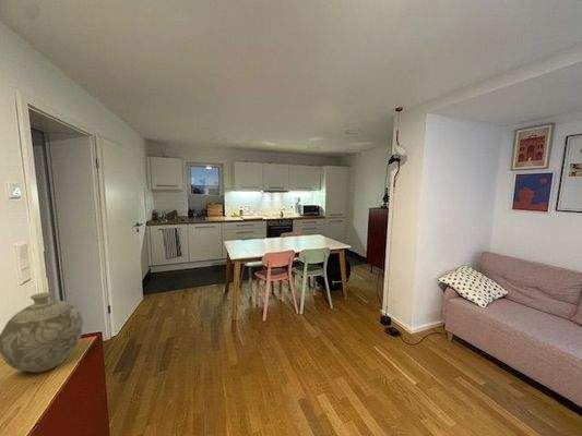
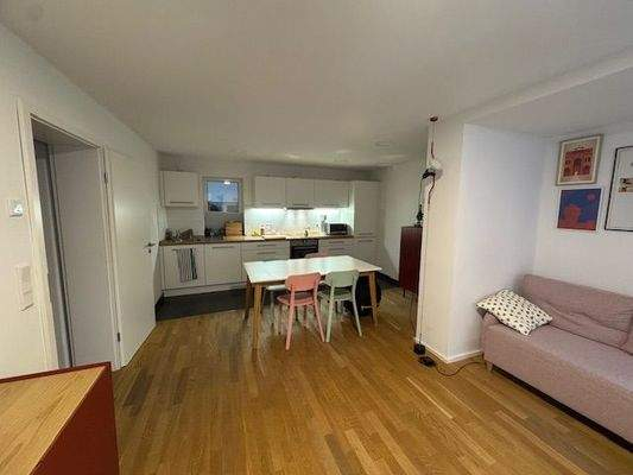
- decorative vase [0,291,84,374]
